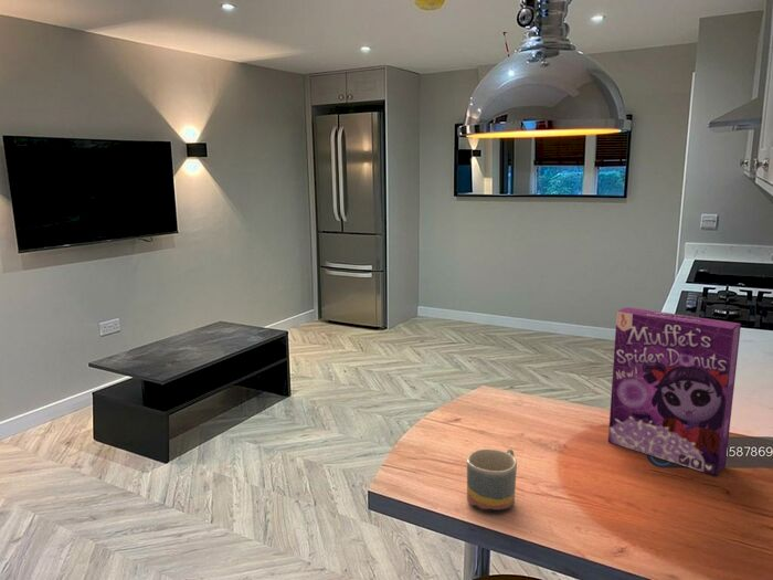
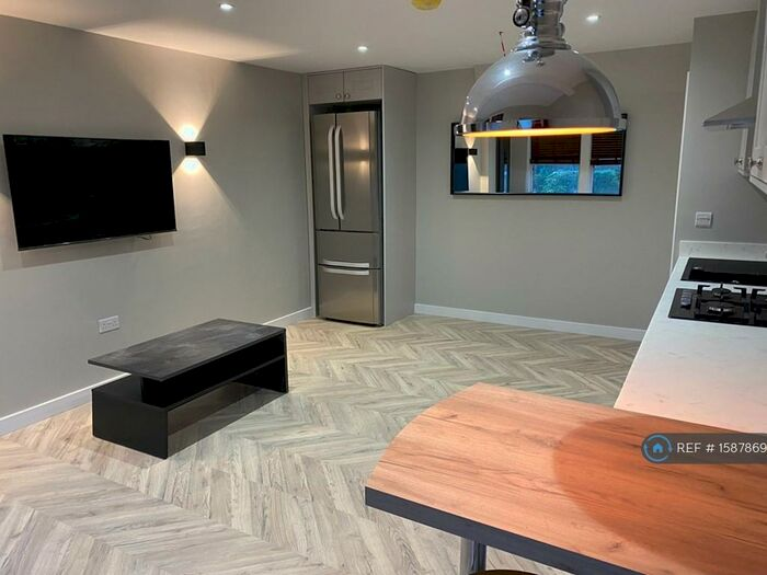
- mug [466,447,518,514]
- cereal box [607,306,742,477]
